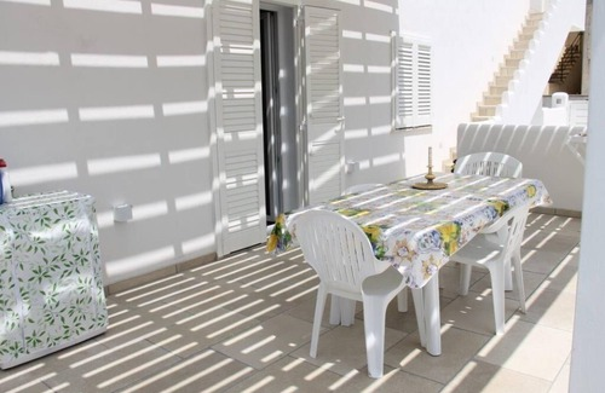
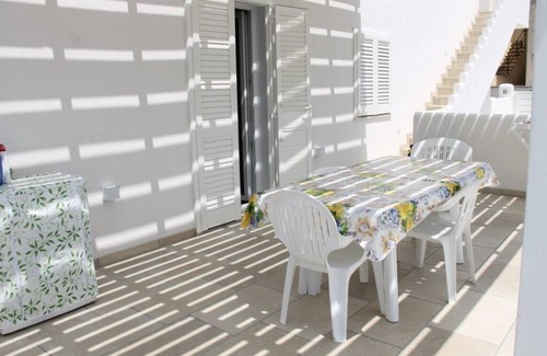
- candle holder [411,145,450,190]
